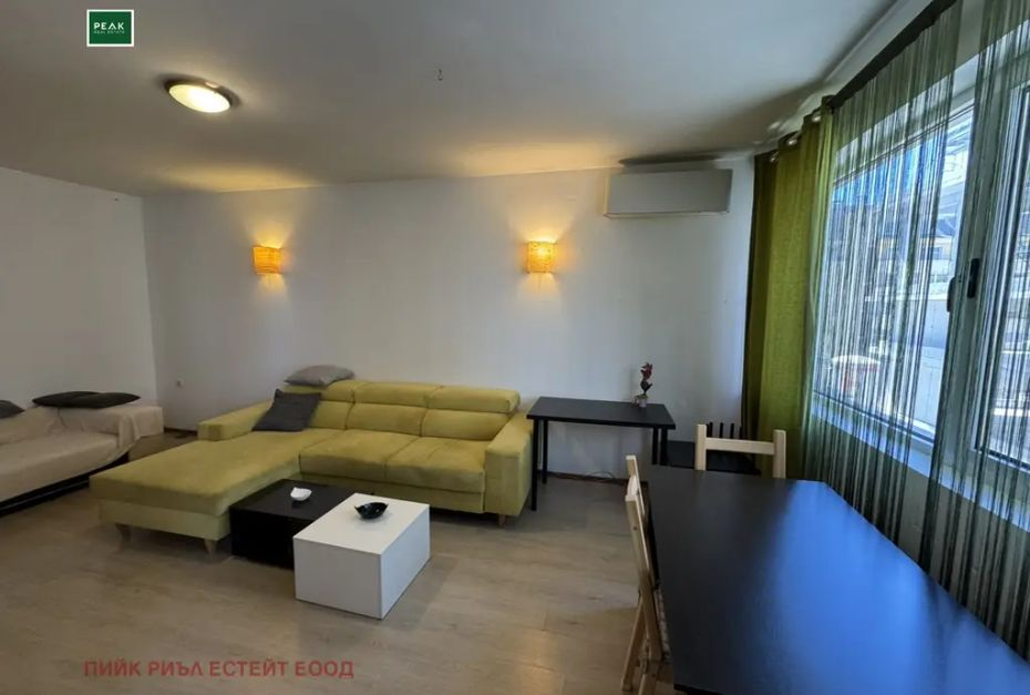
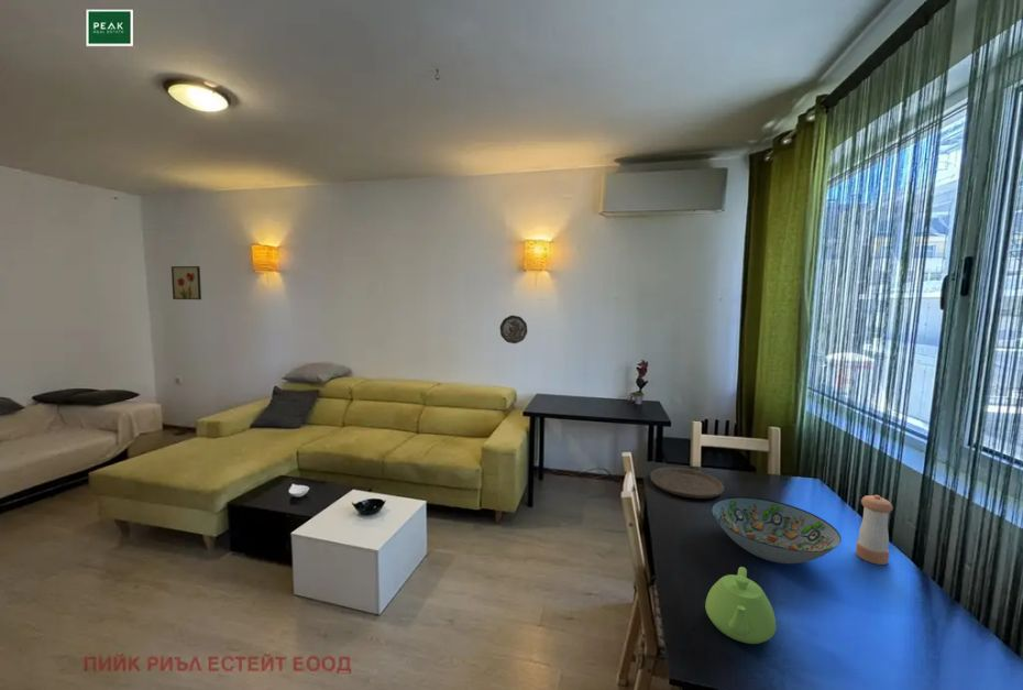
+ decorative bowl [711,496,843,565]
+ wall art [170,265,202,300]
+ pepper shaker [855,494,894,566]
+ plate [649,466,725,500]
+ teapot [704,566,777,645]
+ decorative plate [498,315,528,344]
